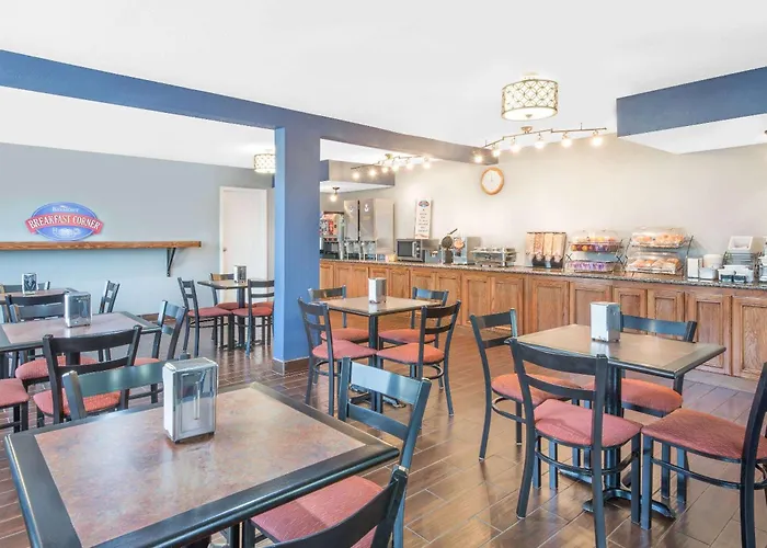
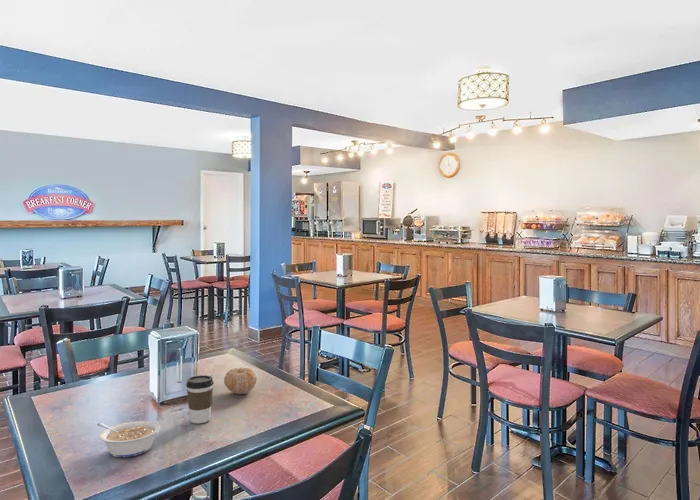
+ coffee cup [185,374,215,424]
+ legume [96,420,161,458]
+ fruit [223,367,258,395]
